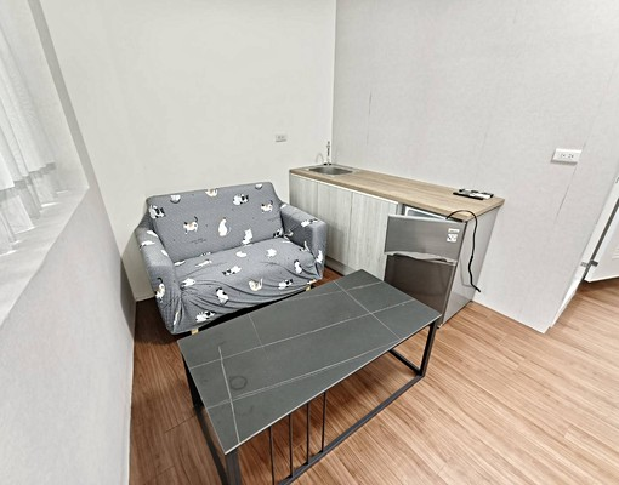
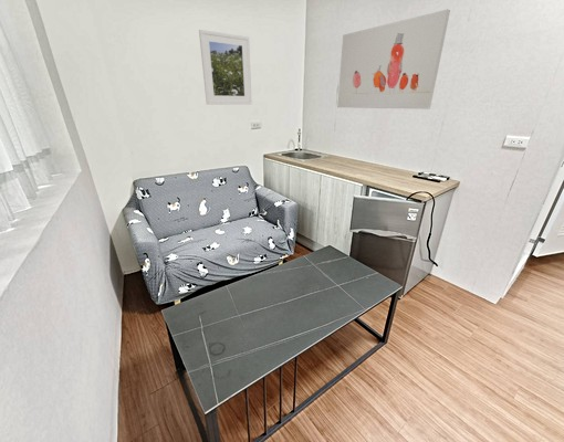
+ wall art [336,9,451,110]
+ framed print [198,29,253,106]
